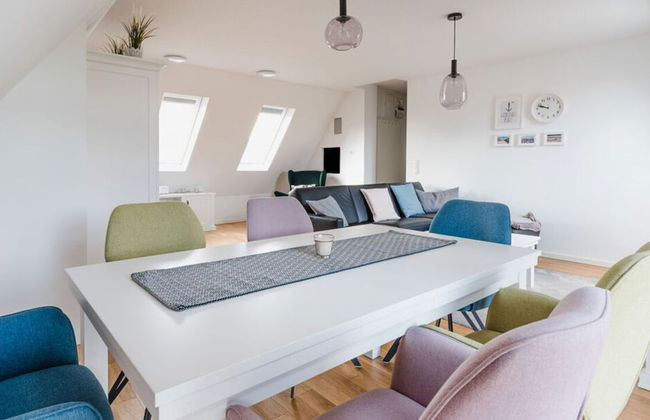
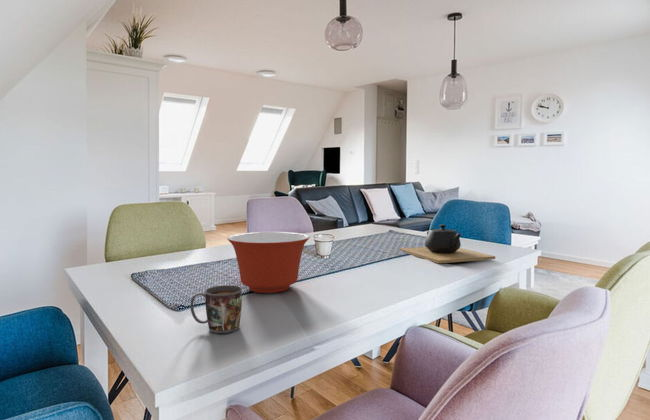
+ mixing bowl [226,231,311,294]
+ mug [189,284,243,334]
+ teapot [398,224,496,264]
